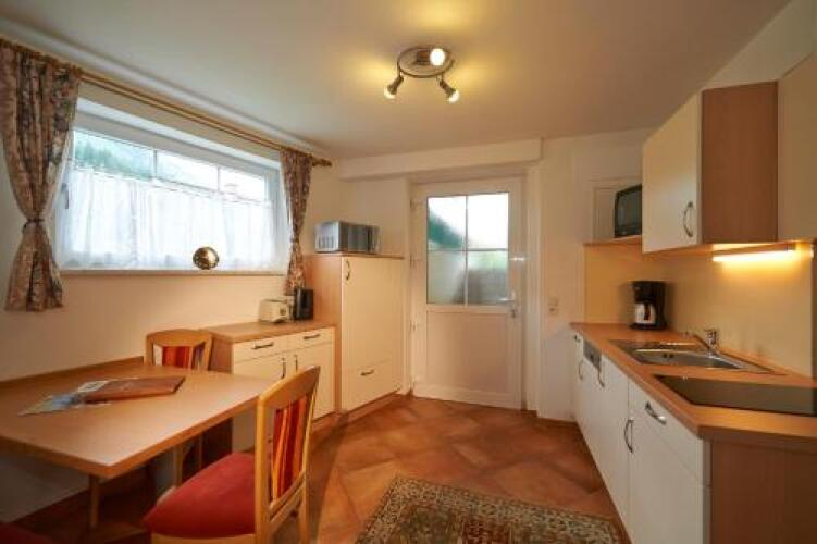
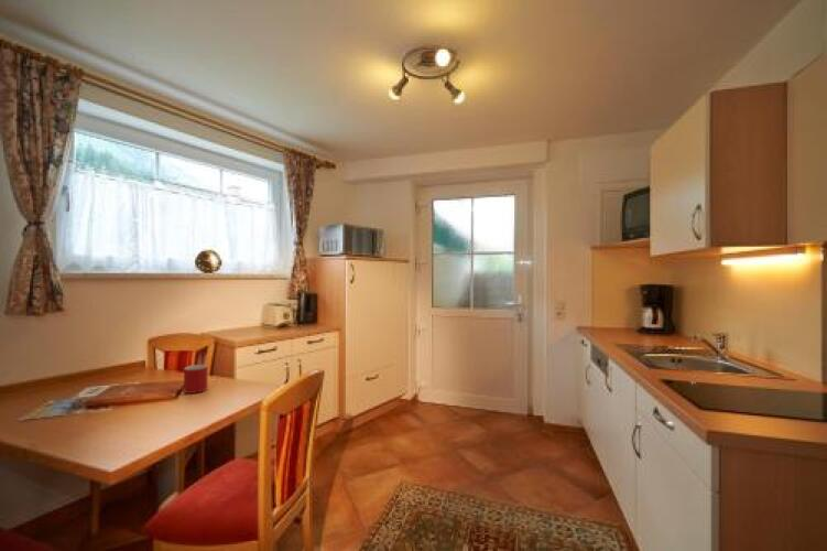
+ mug [183,364,208,395]
